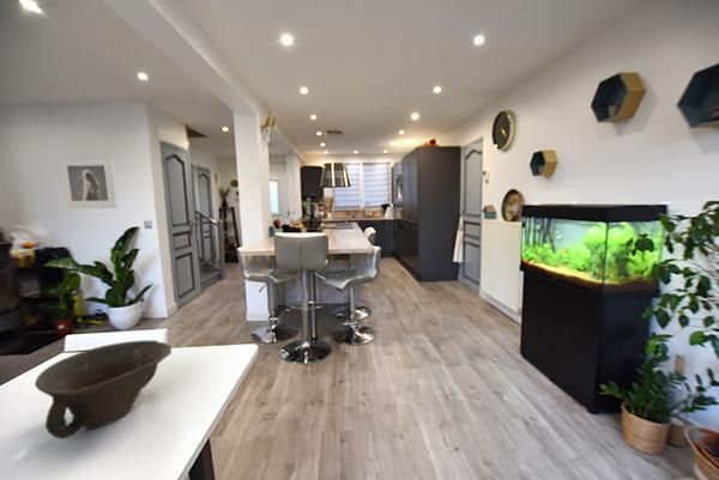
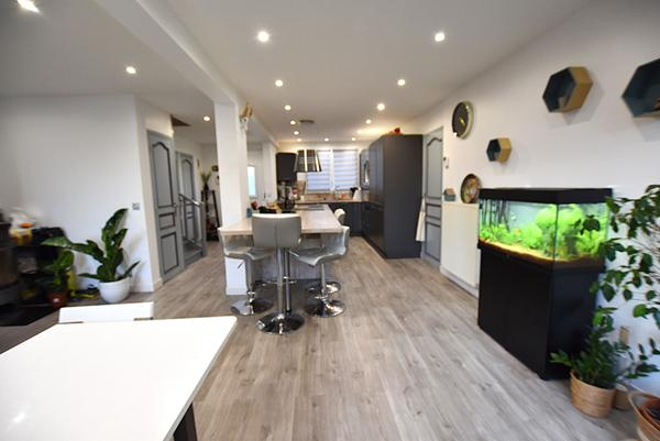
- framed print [56,157,119,211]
- bowl [34,339,173,439]
